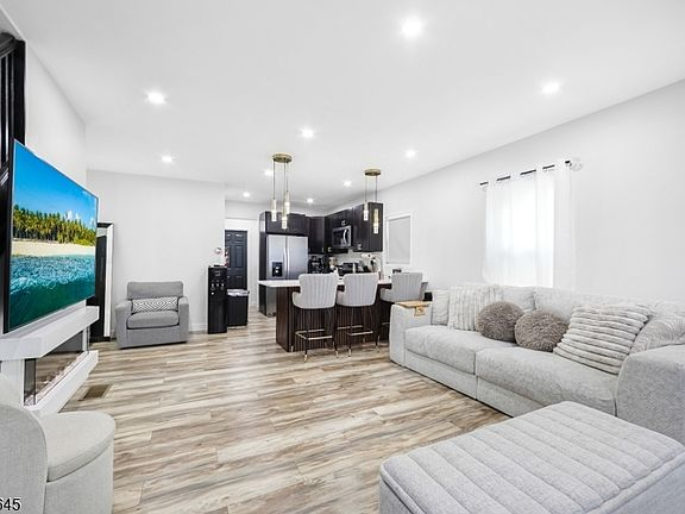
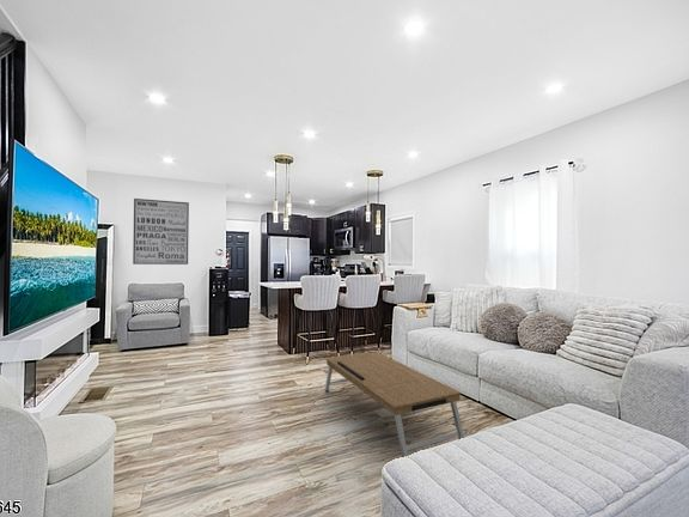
+ wall art [132,197,190,266]
+ coffee table [324,351,465,458]
